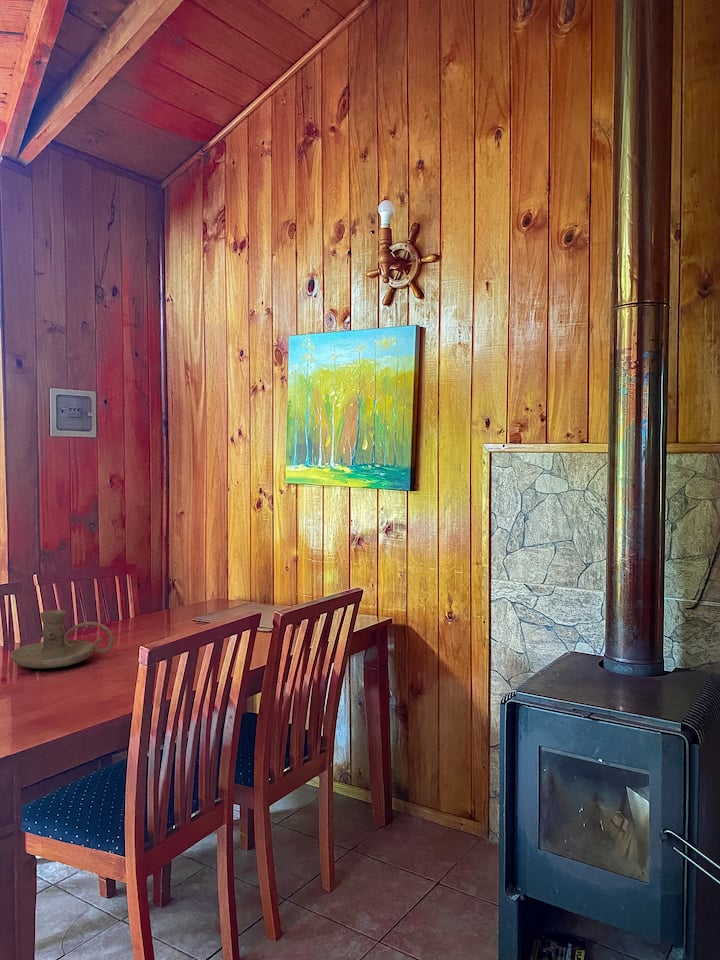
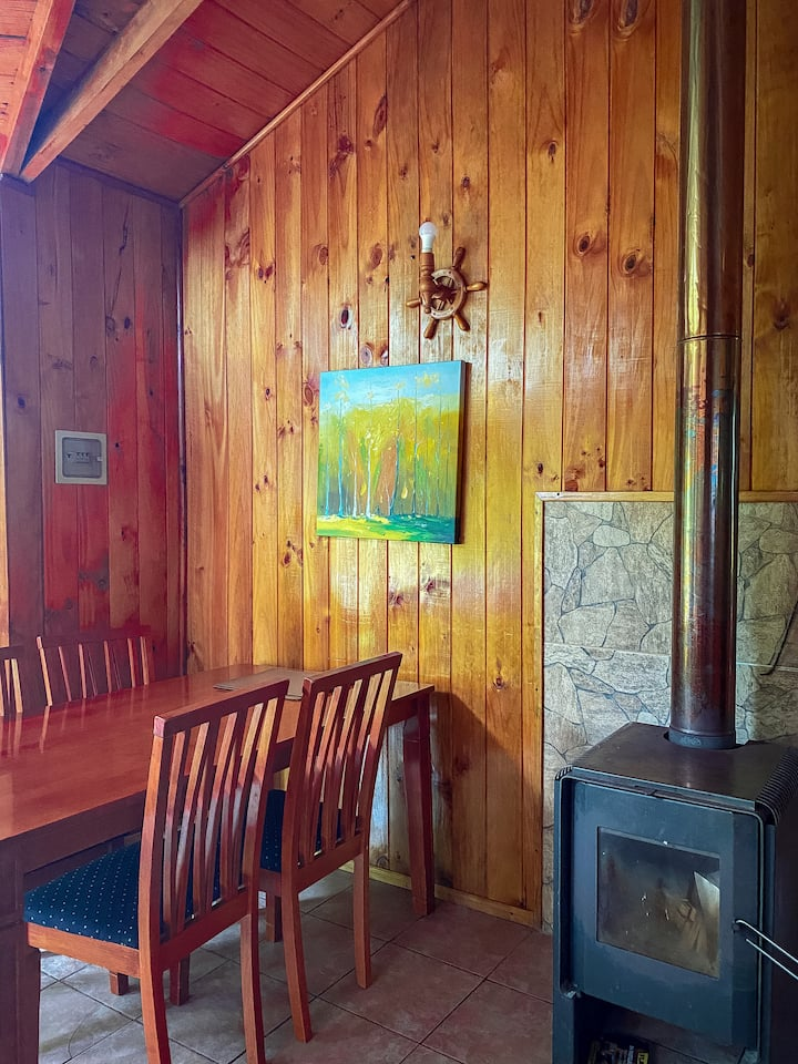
- candle holder [10,609,114,669]
